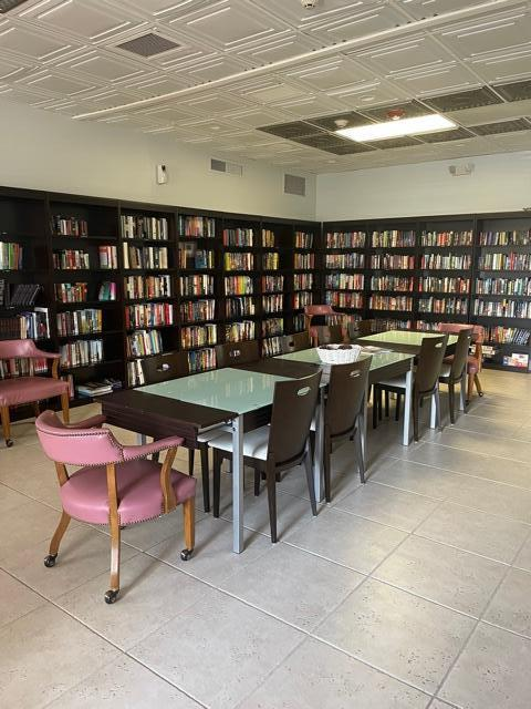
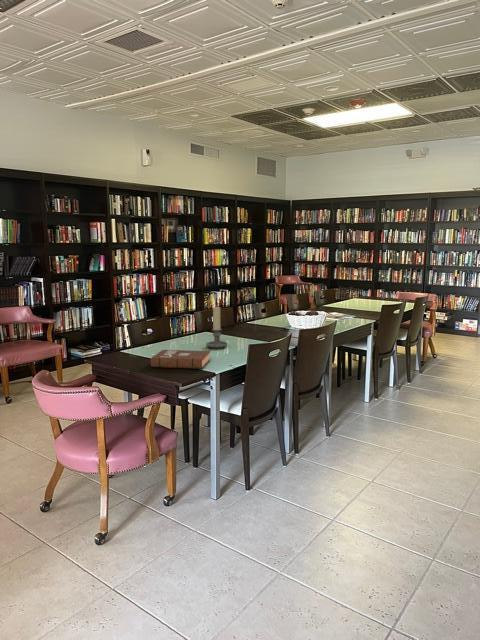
+ book [150,349,211,370]
+ candle holder [205,306,229,349]
